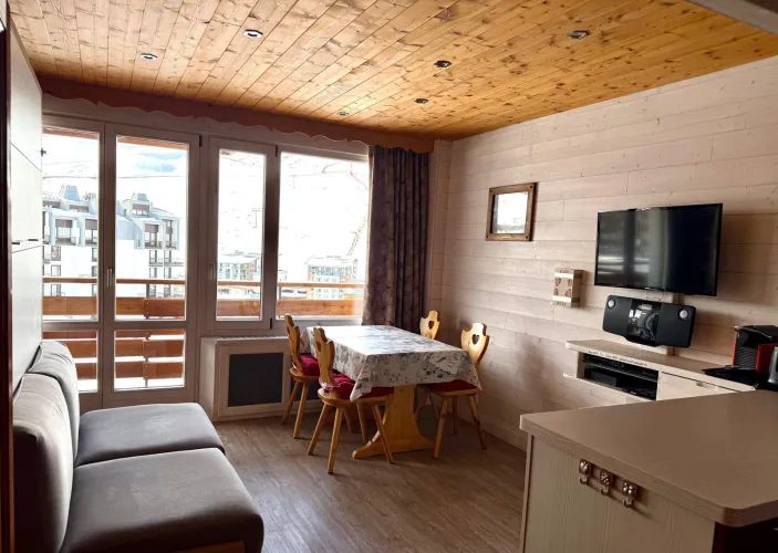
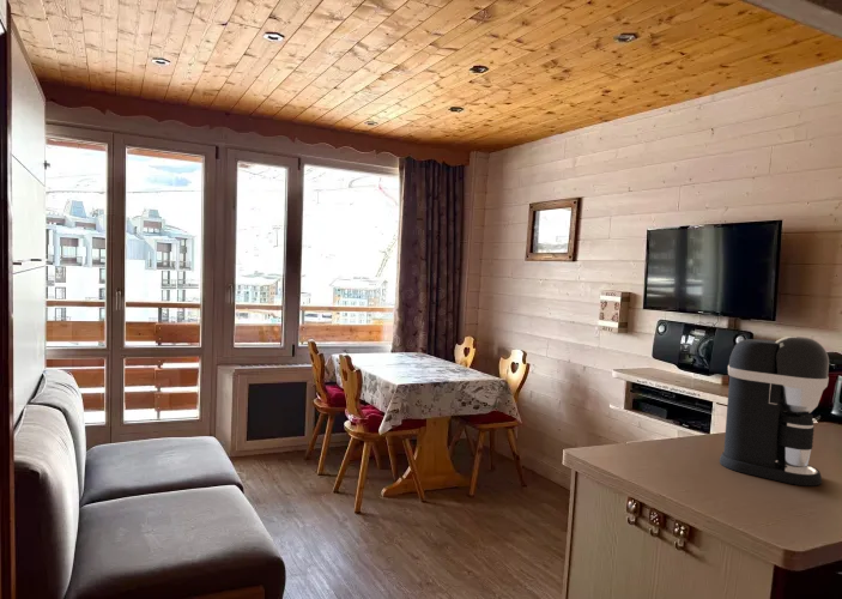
+ coffee maker [719,335,830,486]
